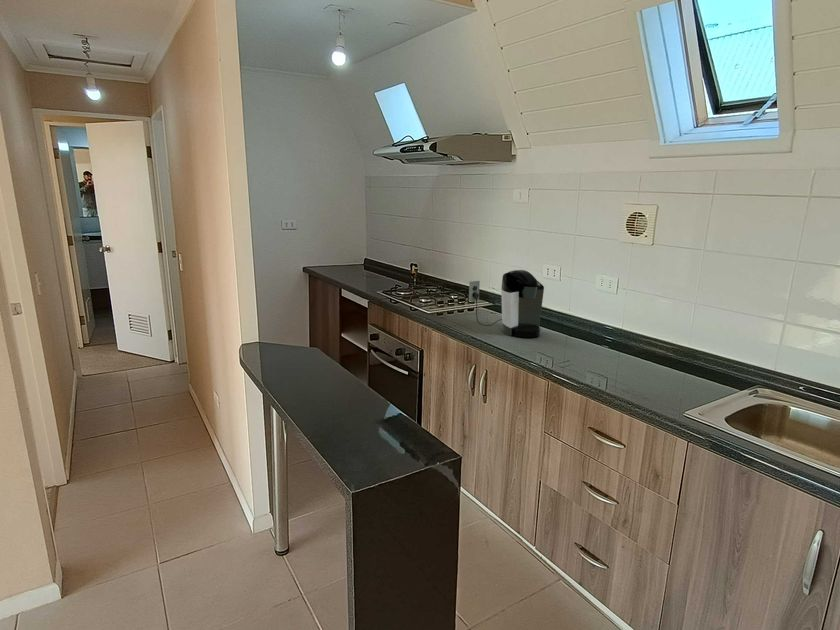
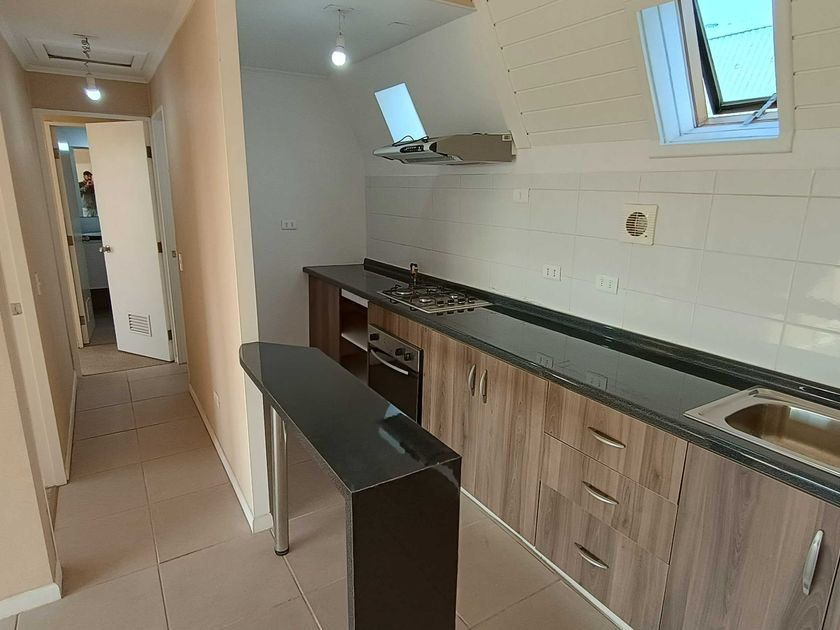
- coffee maker [468,269,545,338]
